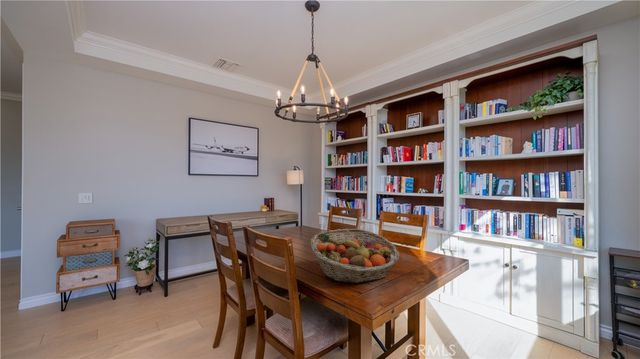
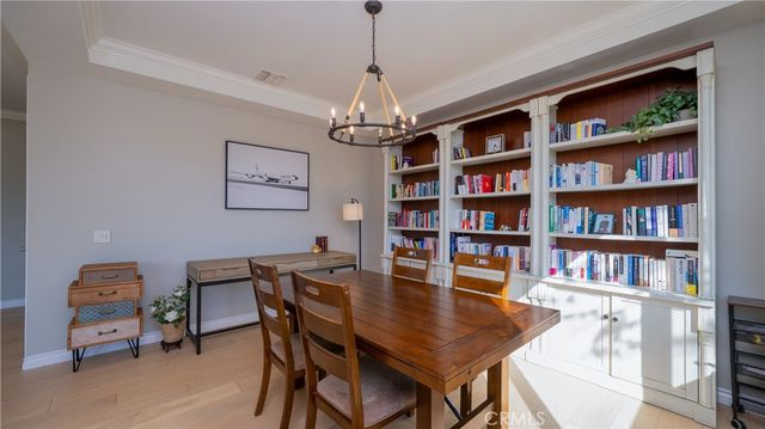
- fruit basket [310,228,400,284]
